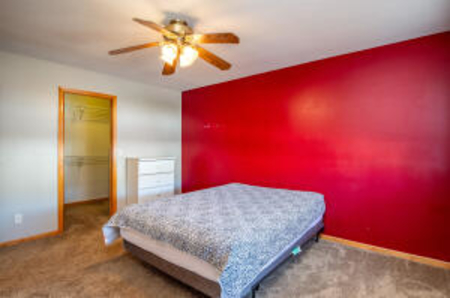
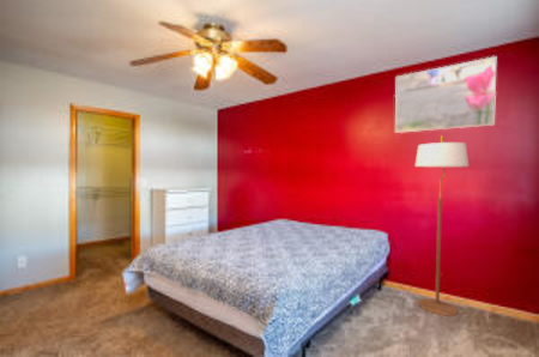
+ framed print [394,55,497,134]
+ floor lamp [414,134,470,317]
